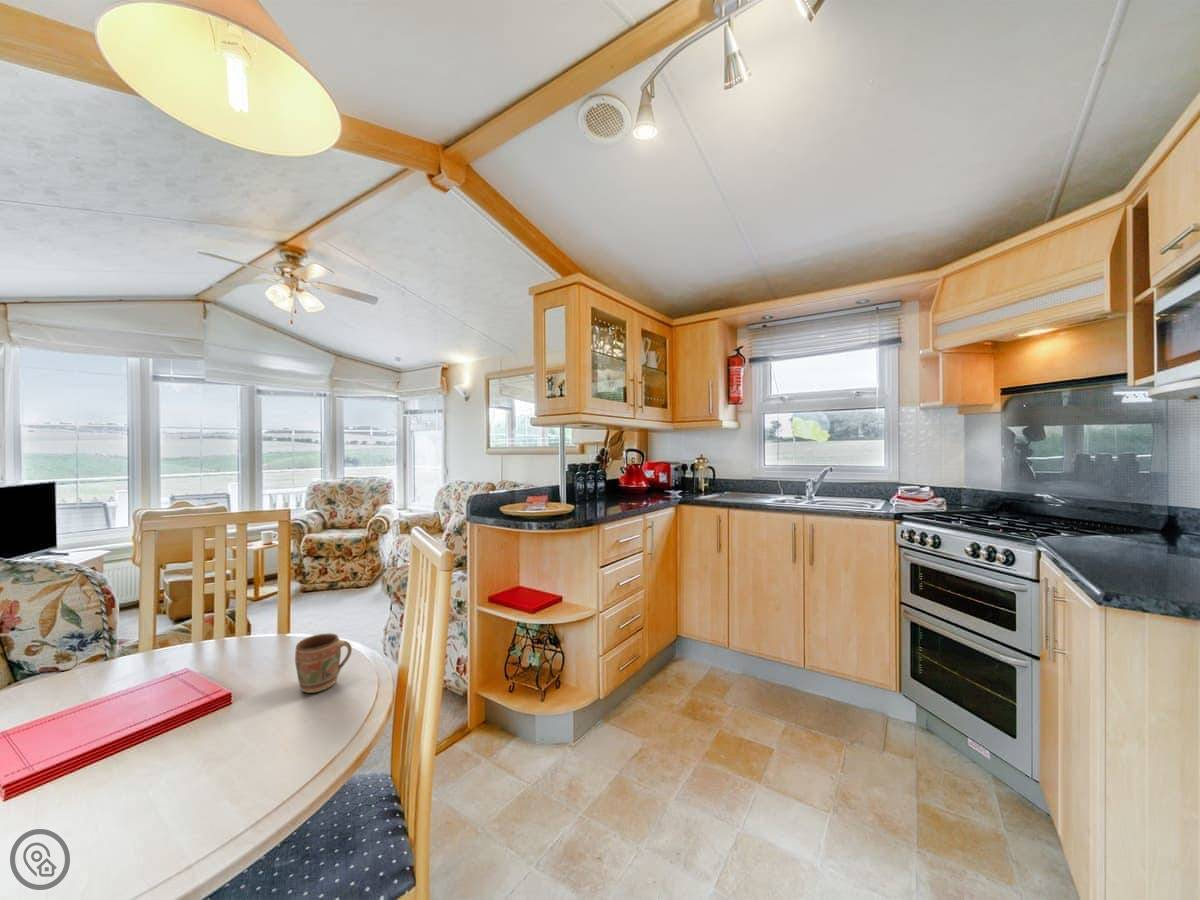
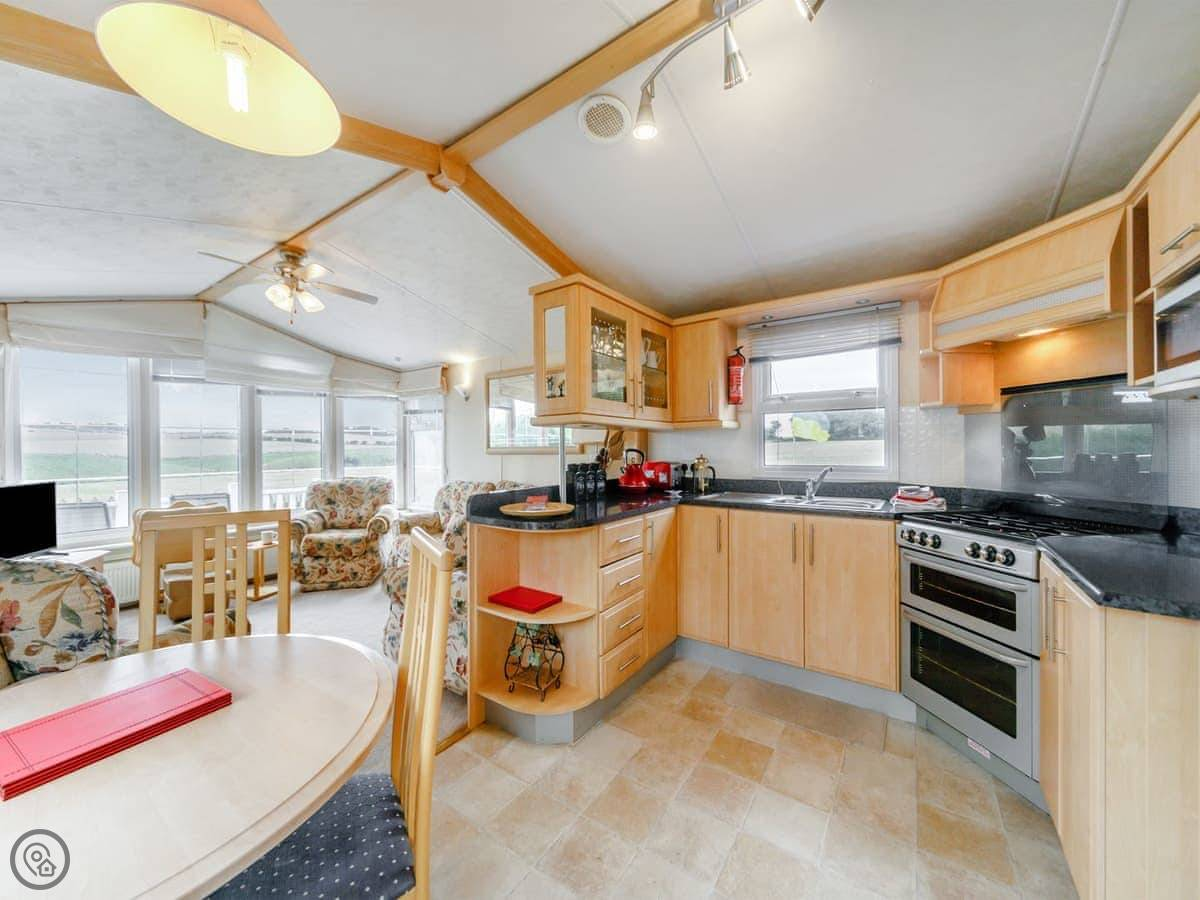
- mug [294,633,353,694]
